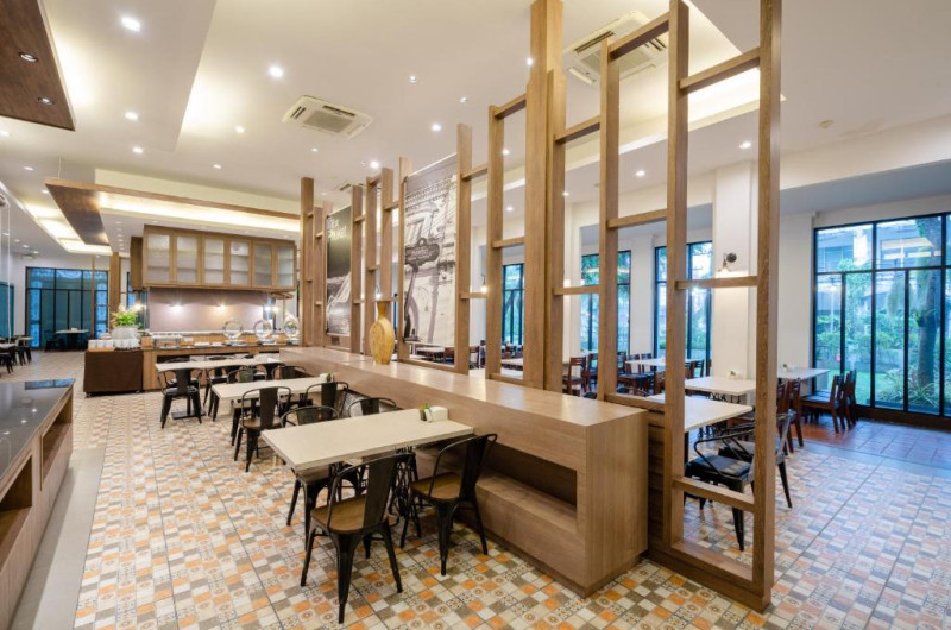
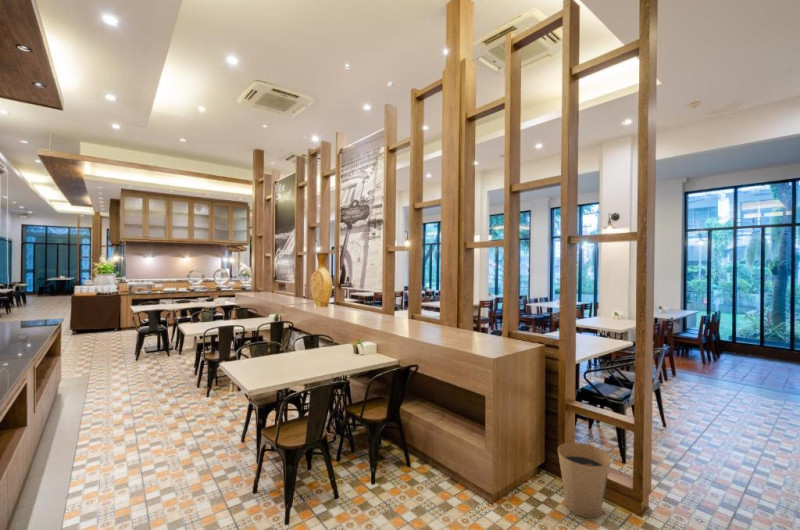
+ trash can [557,442,612,519]
